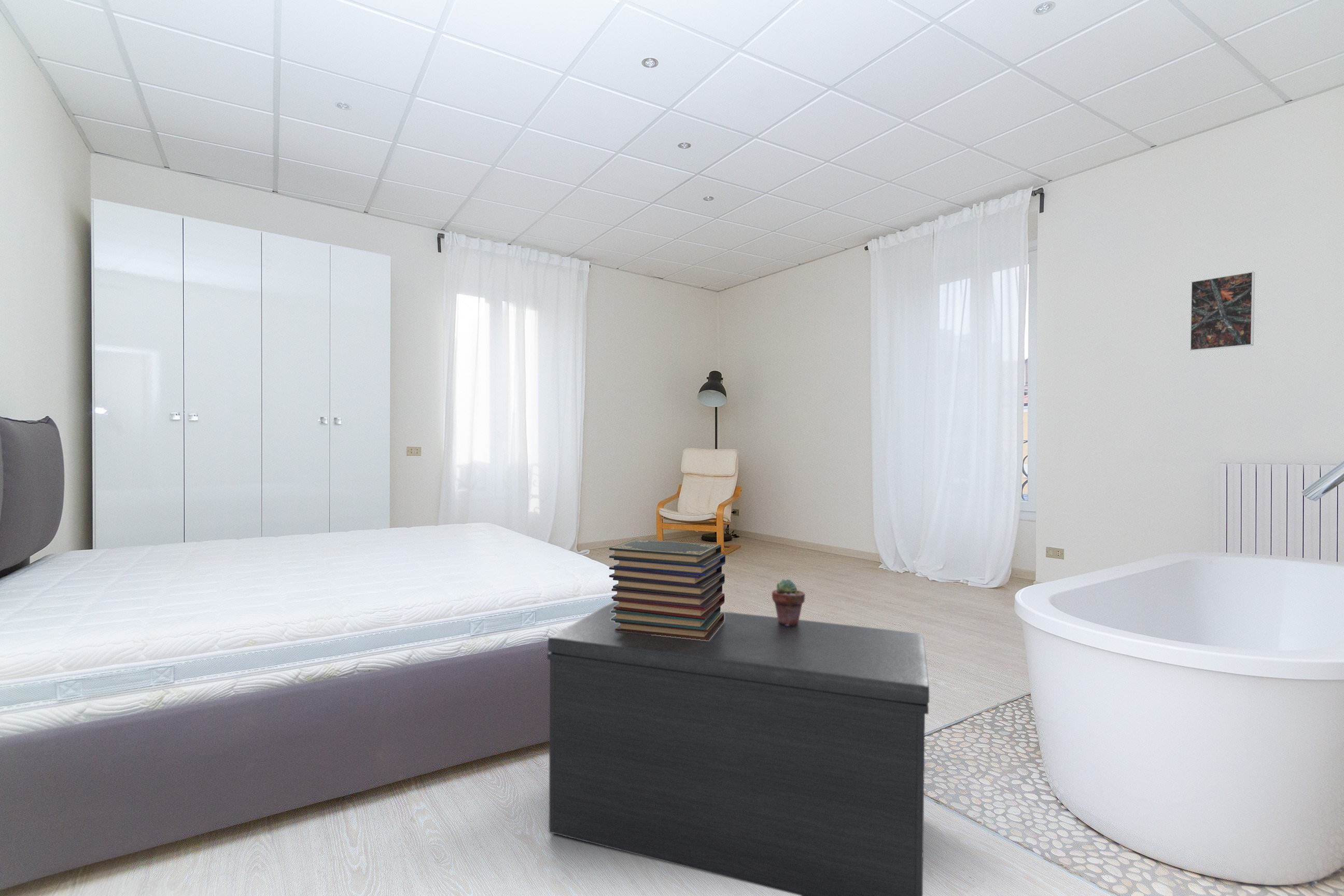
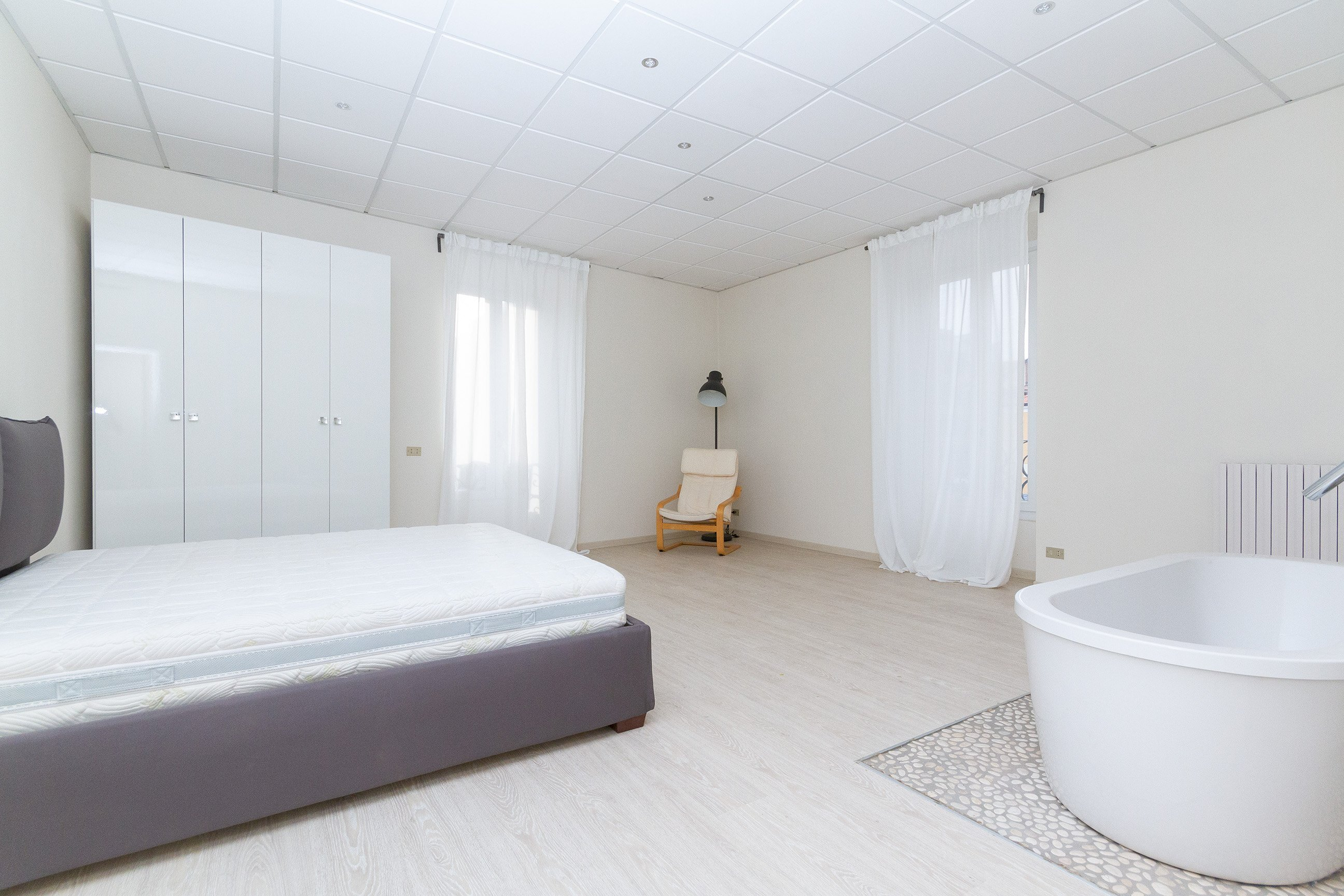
- potted succulent [772,579,806,626]
- book stack [609,538,726,640]
- bench [547,601,930,896]
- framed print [1189,271,1255,352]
